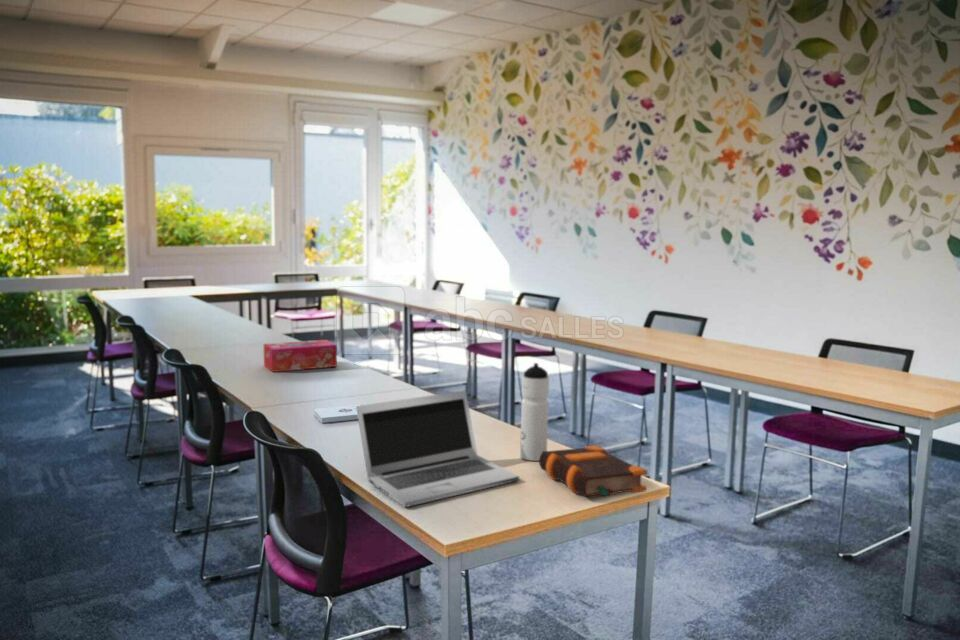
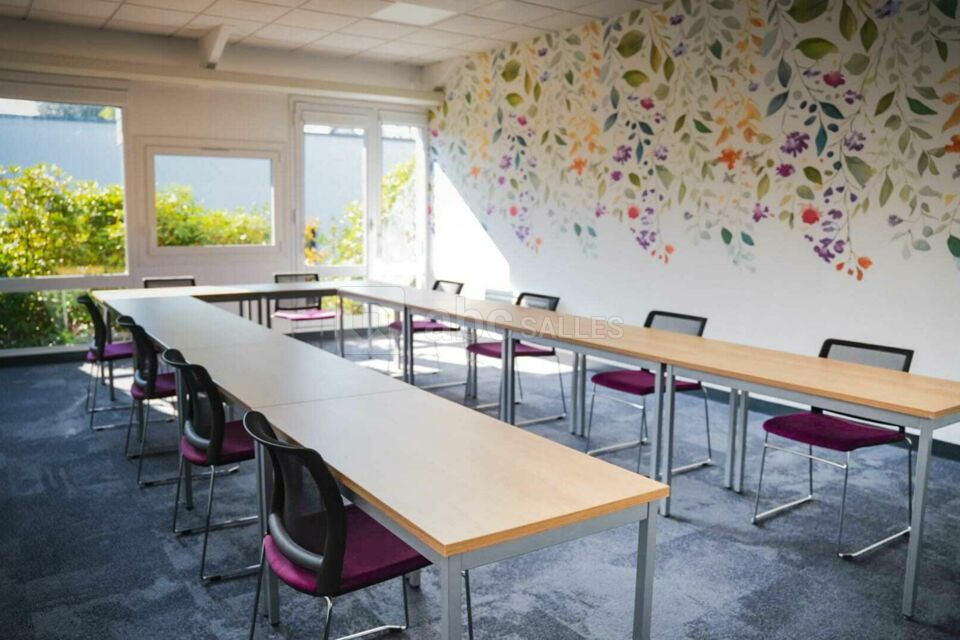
- water bottle [519,362,550,462]
- bible [538,444,649,499]
- laptop [356,389,520,508]
- tissue box [262,339,338,373]
- notepad [313,403,368,424]
